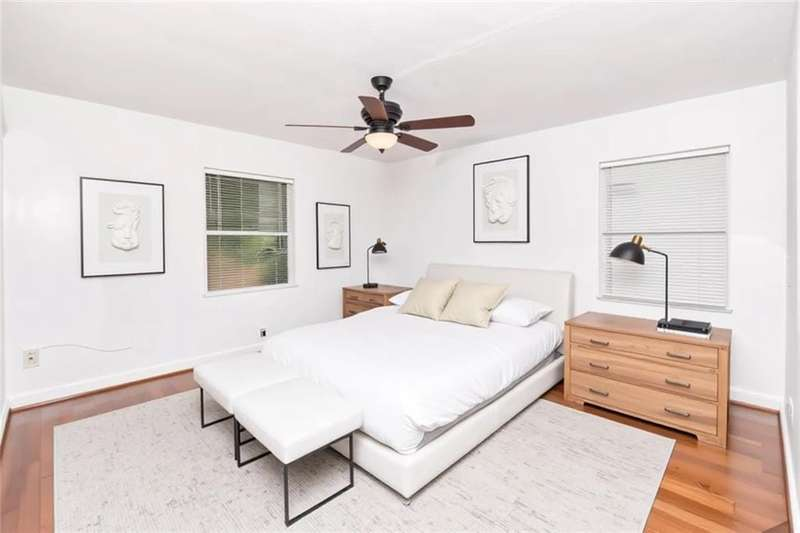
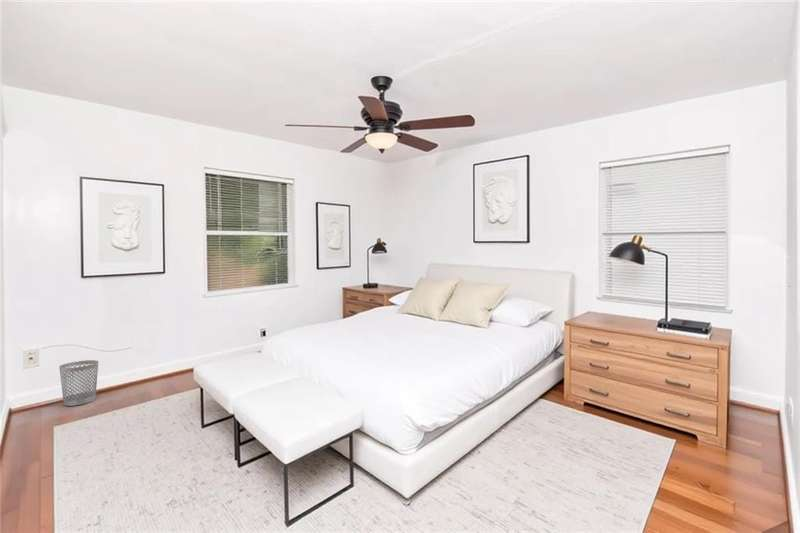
+ wastebasket [59,359,100,407]
